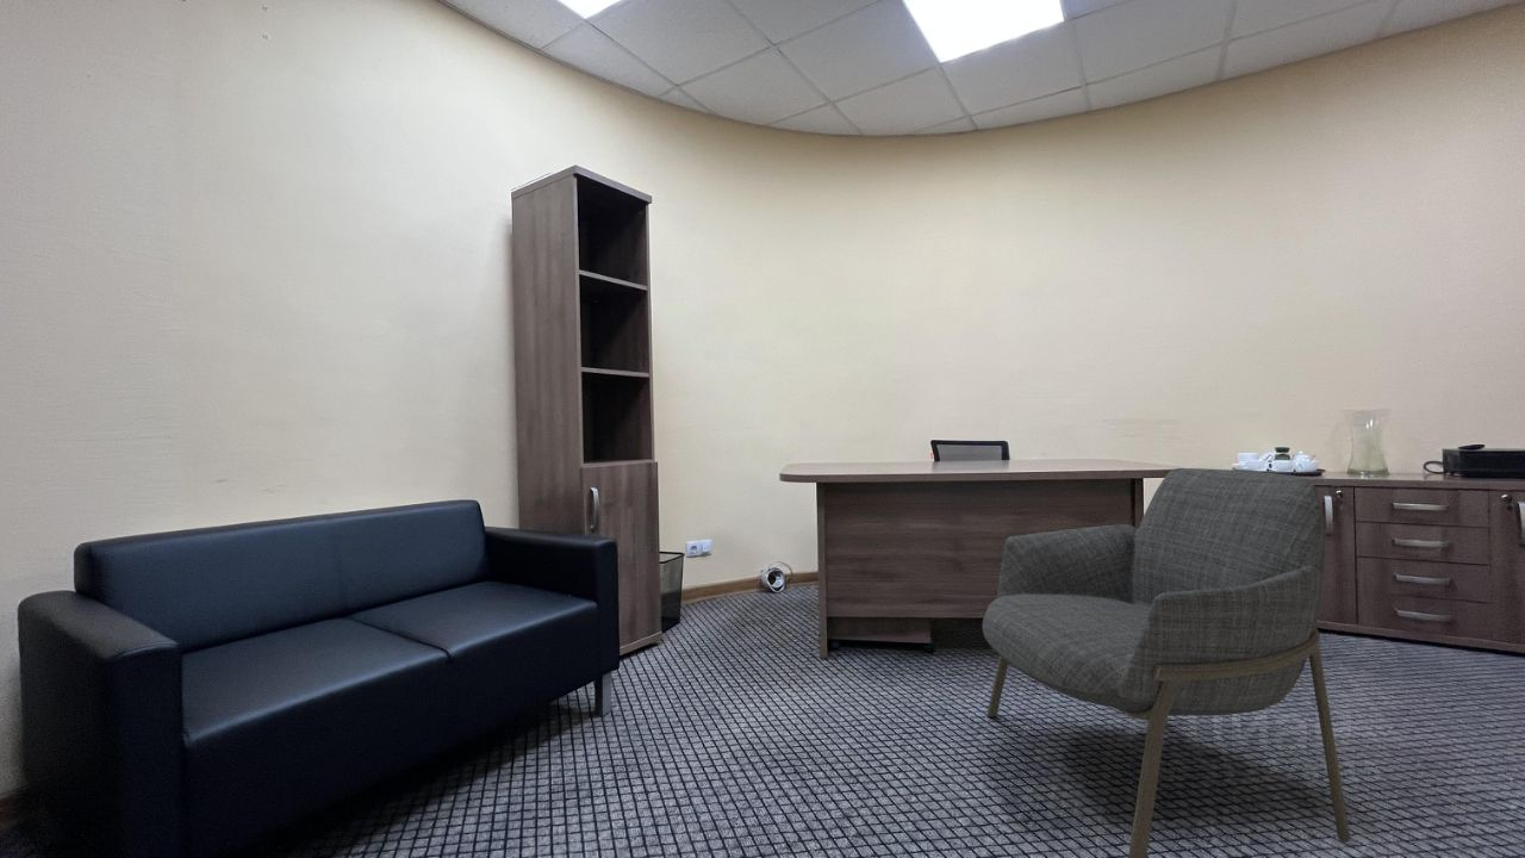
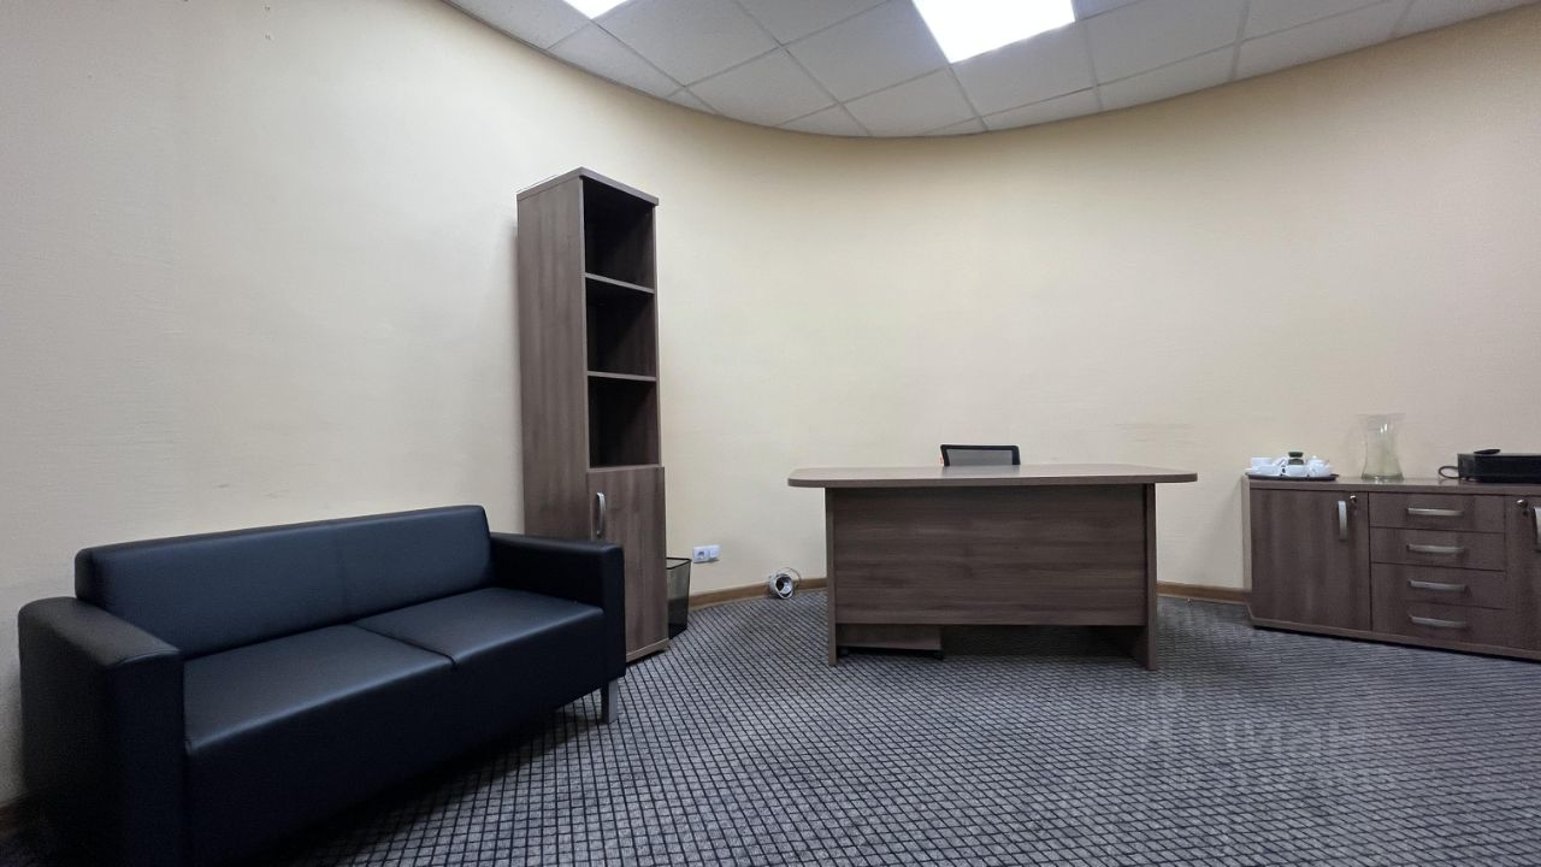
- armchair [982,467,1351,858]
